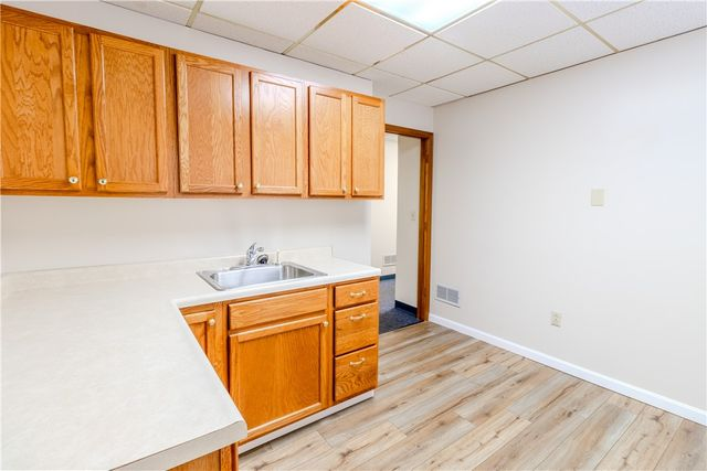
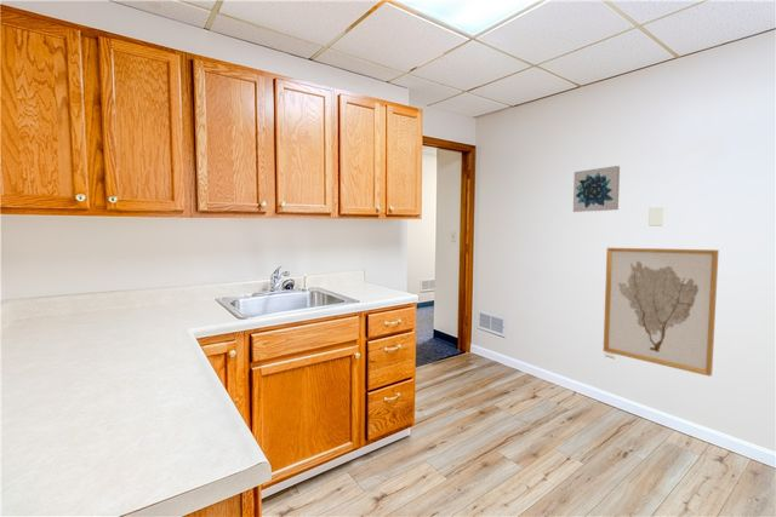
+ wall art [603,247,720,378]
+ wall art [572,165,621,213]
